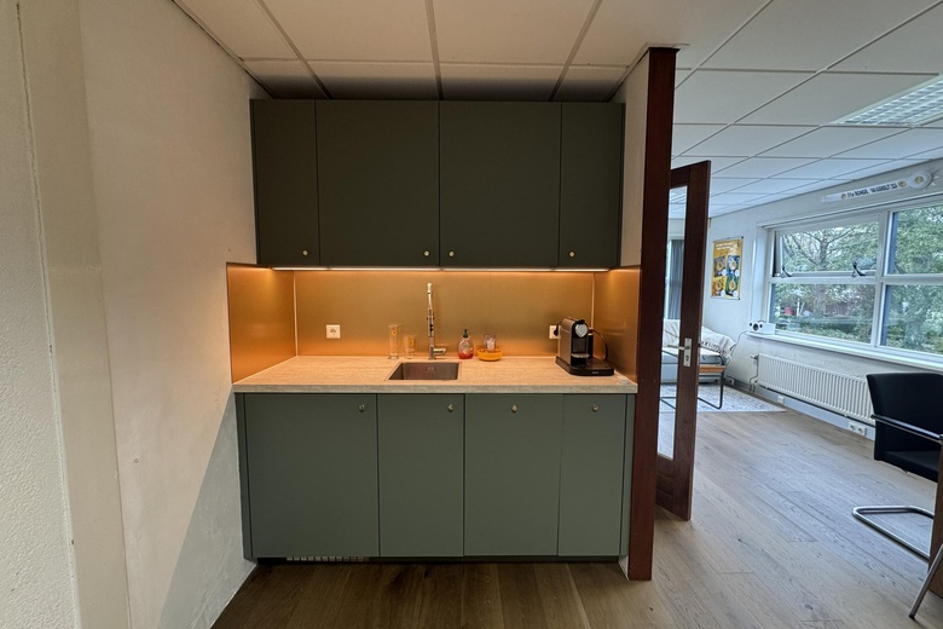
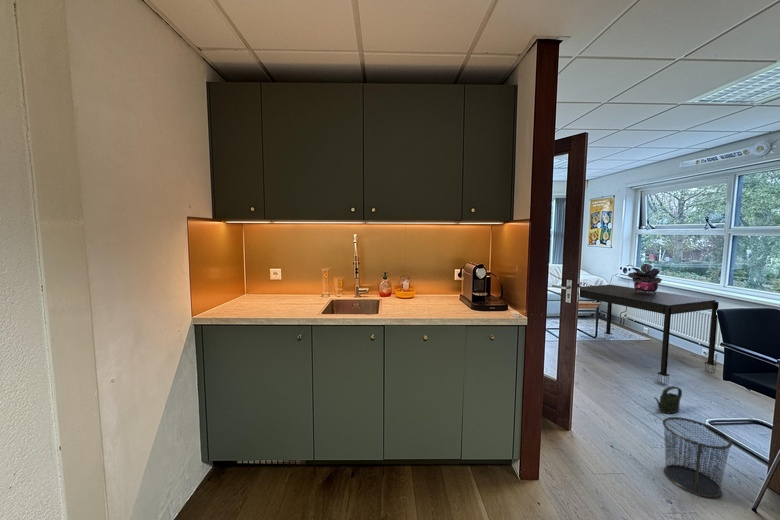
+ watering can [653,385,683,415]
+ dining table [579,284,720,386]
+ potted plant [627,263,663,294]
+ waste bin [662,416,733,498]
